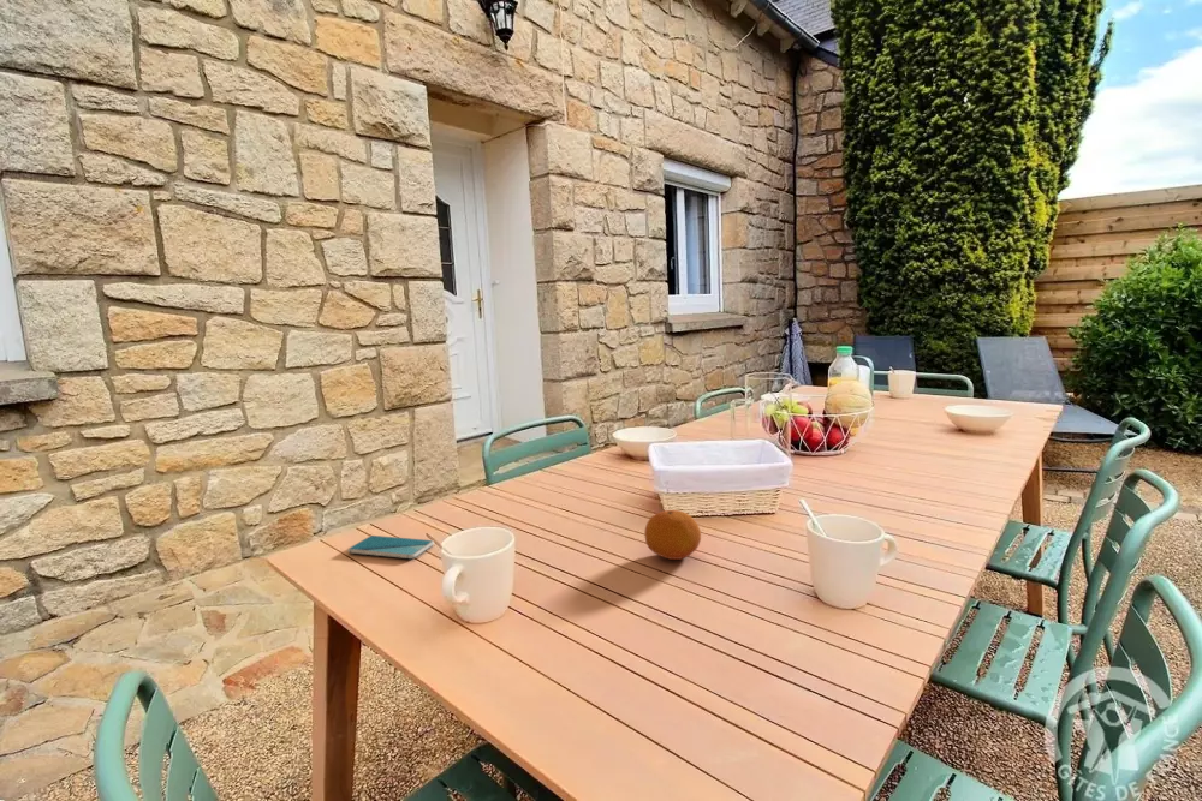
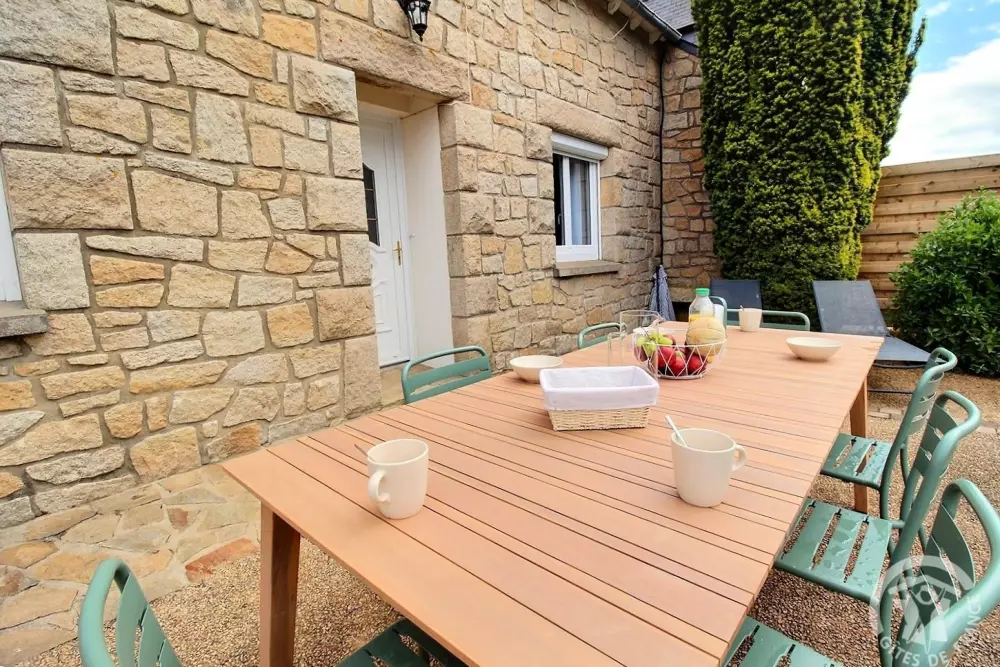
- fruit [643,509,702,561]
- smartphone [346,534,435,560]
